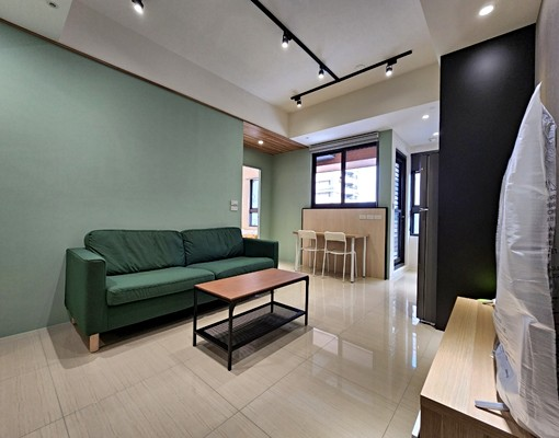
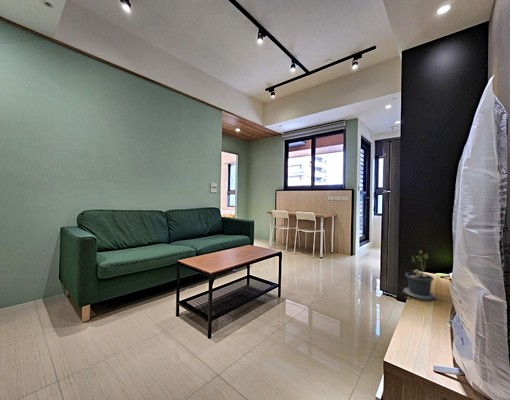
+ potted plant [402,249,436,302]
